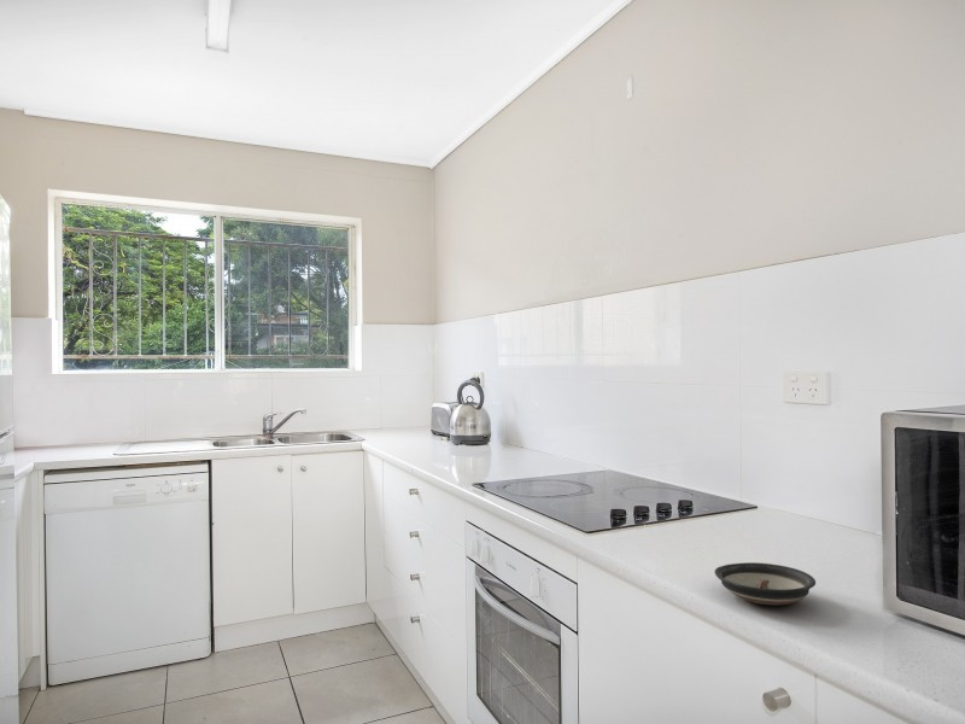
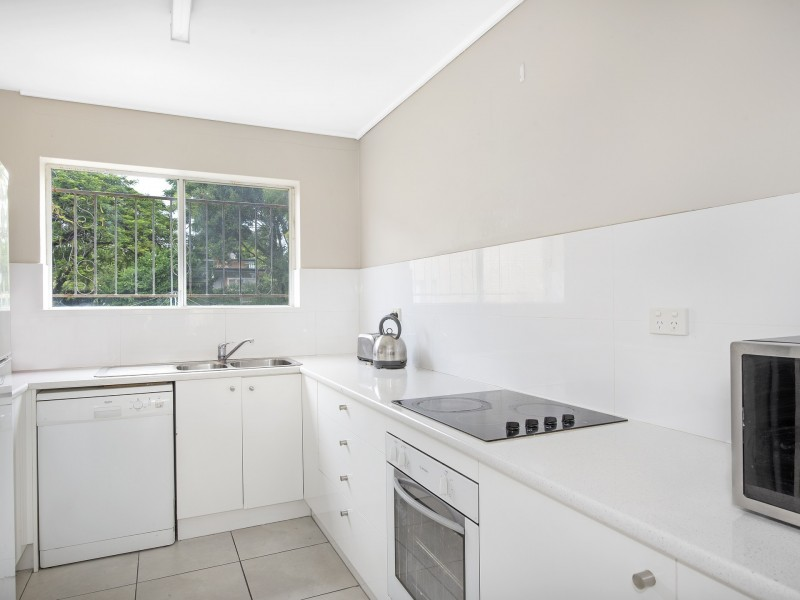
- saucer [713,561,817,606]
